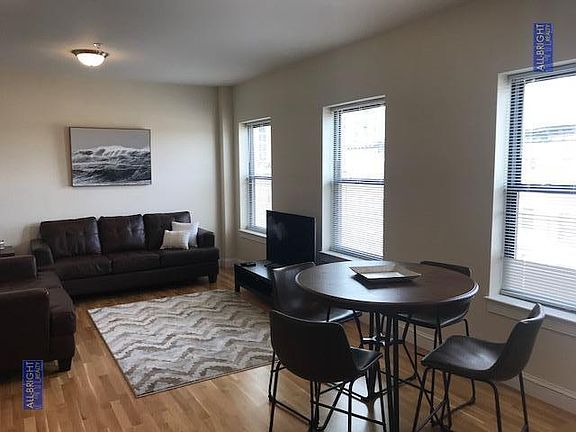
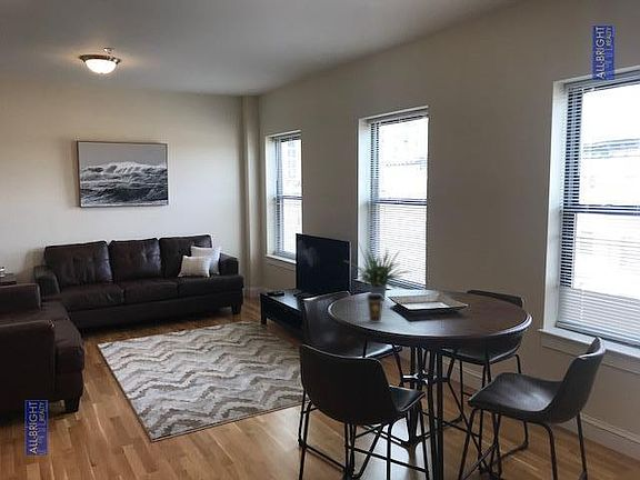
+ potted plant [344,242,412,301]
+ coffee cup [366,292,386,324]
